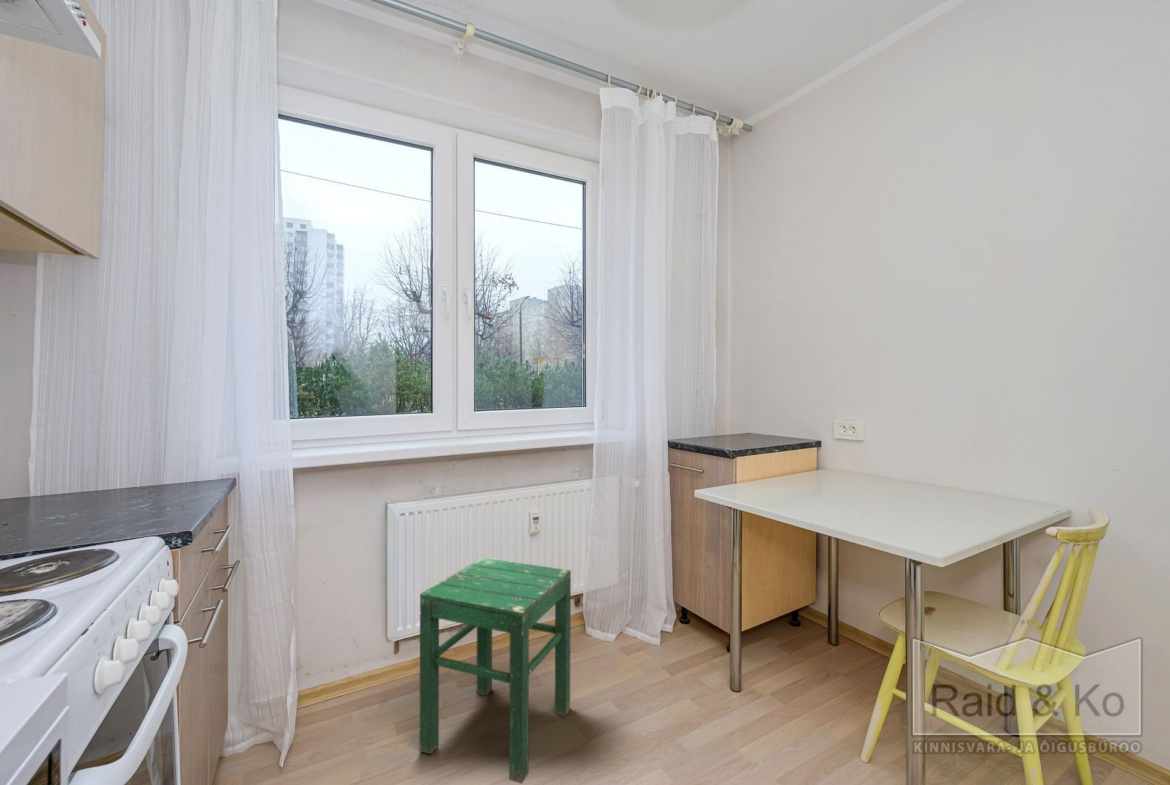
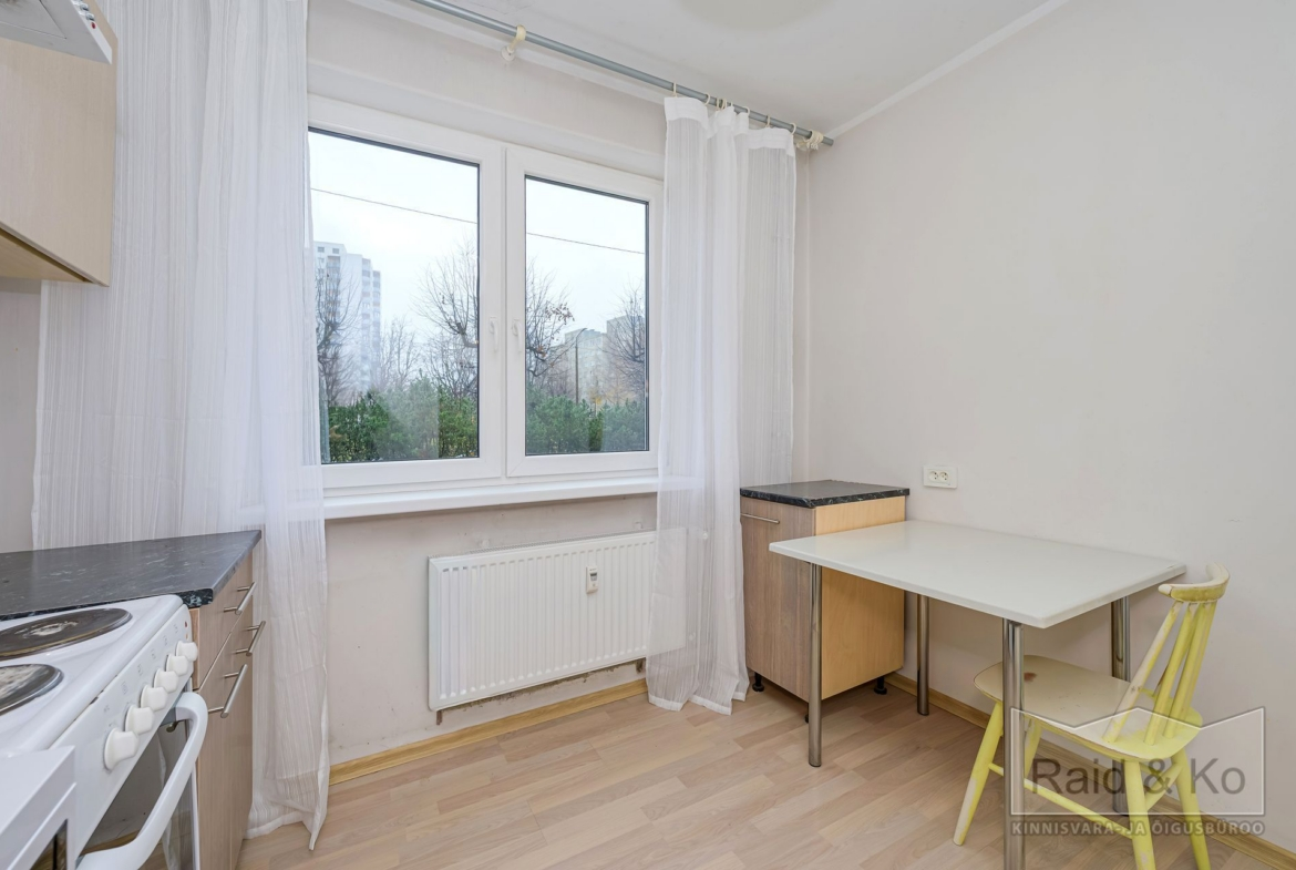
- stool [419,557,572,785]
